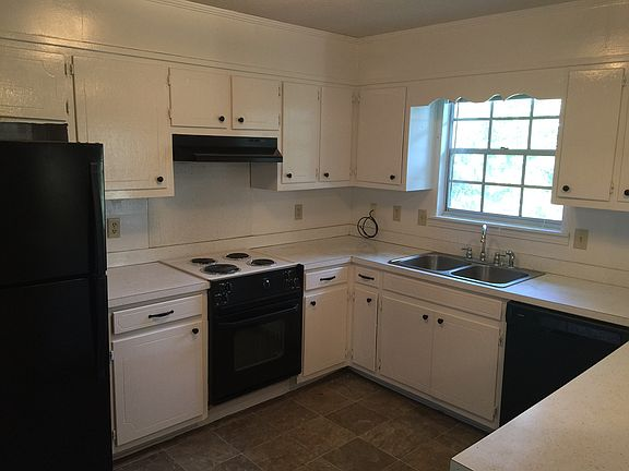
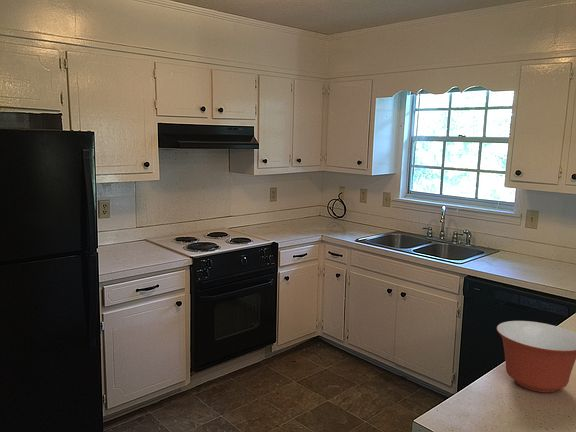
+ mixing bowl [496,320,576,394]
